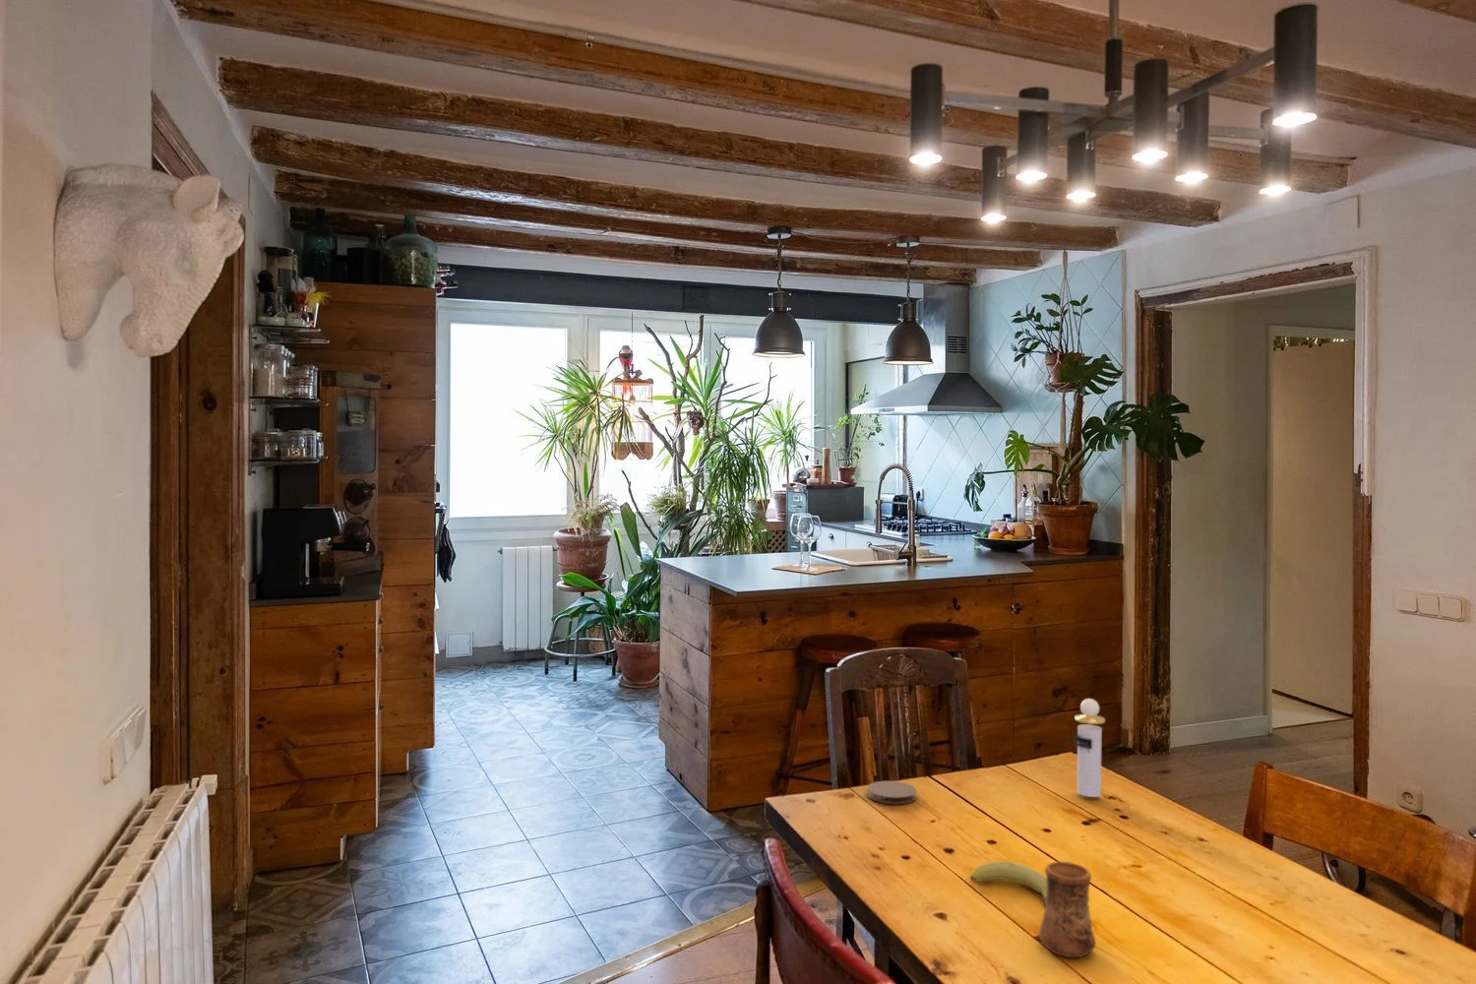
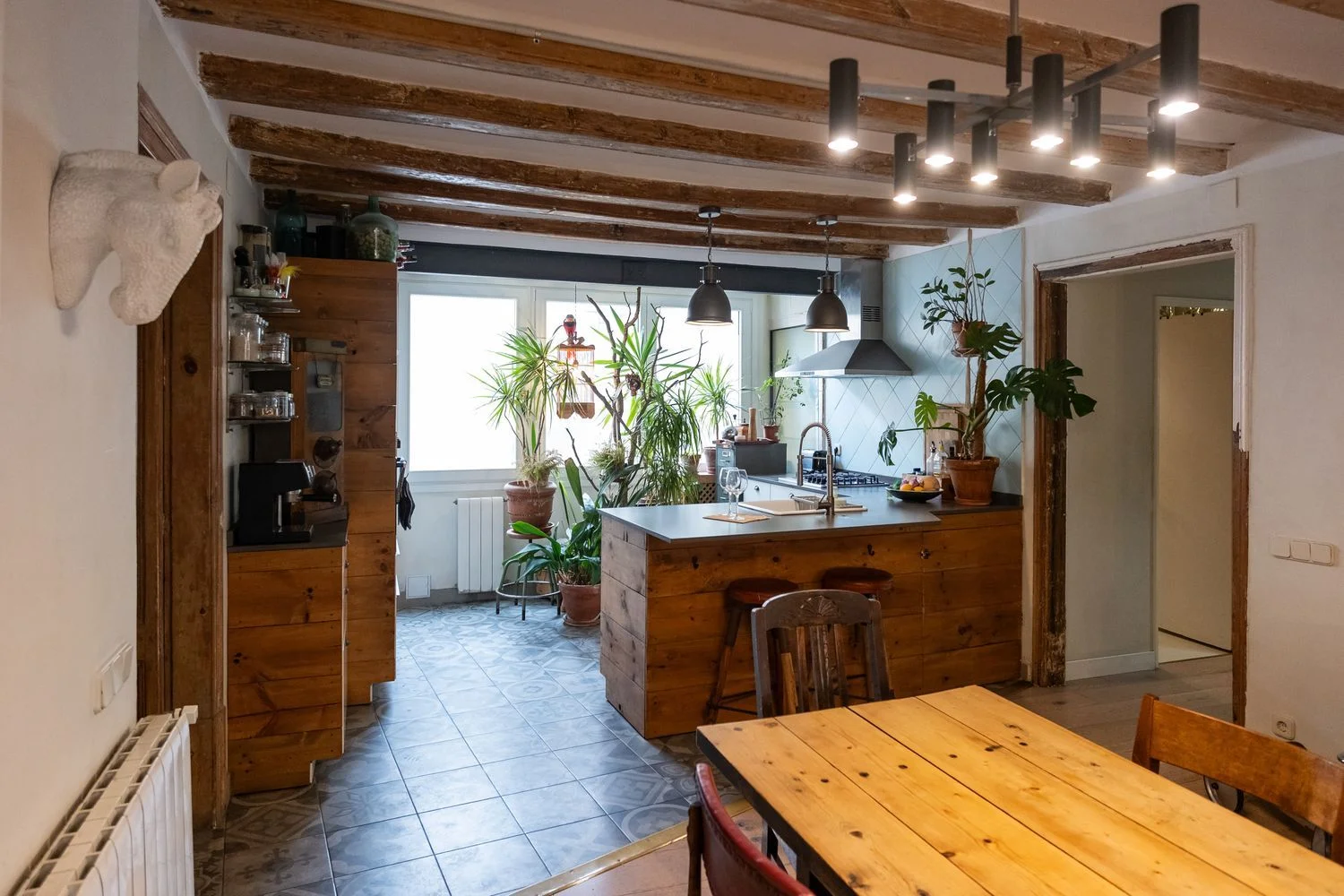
- cup [1038,861,1096,959]
- perfume bottle [1074,697,1106,798]
- fruit [970,860,1047,905]
- coaster [866,781,918,805]
